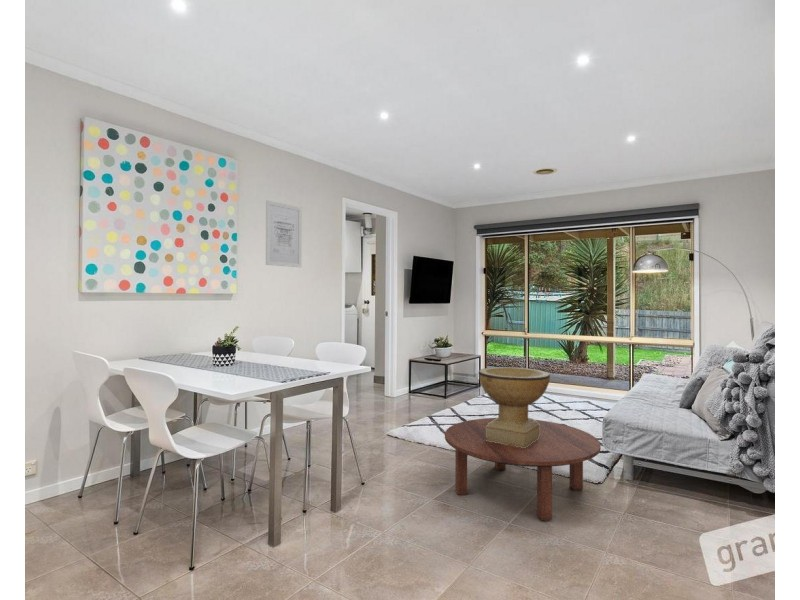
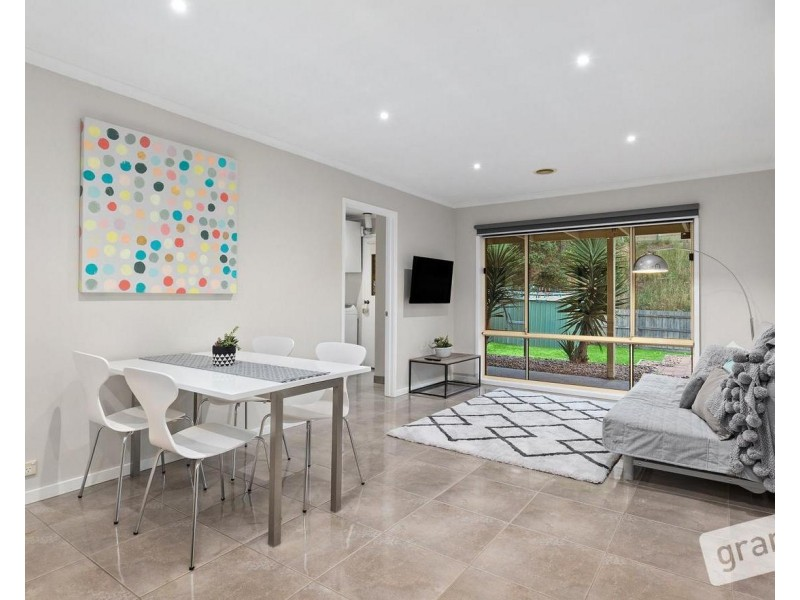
- wall art [265,199,303,268]
- coffee table [444,417,602,521]
- decorative bowl [478,366,551,448]
